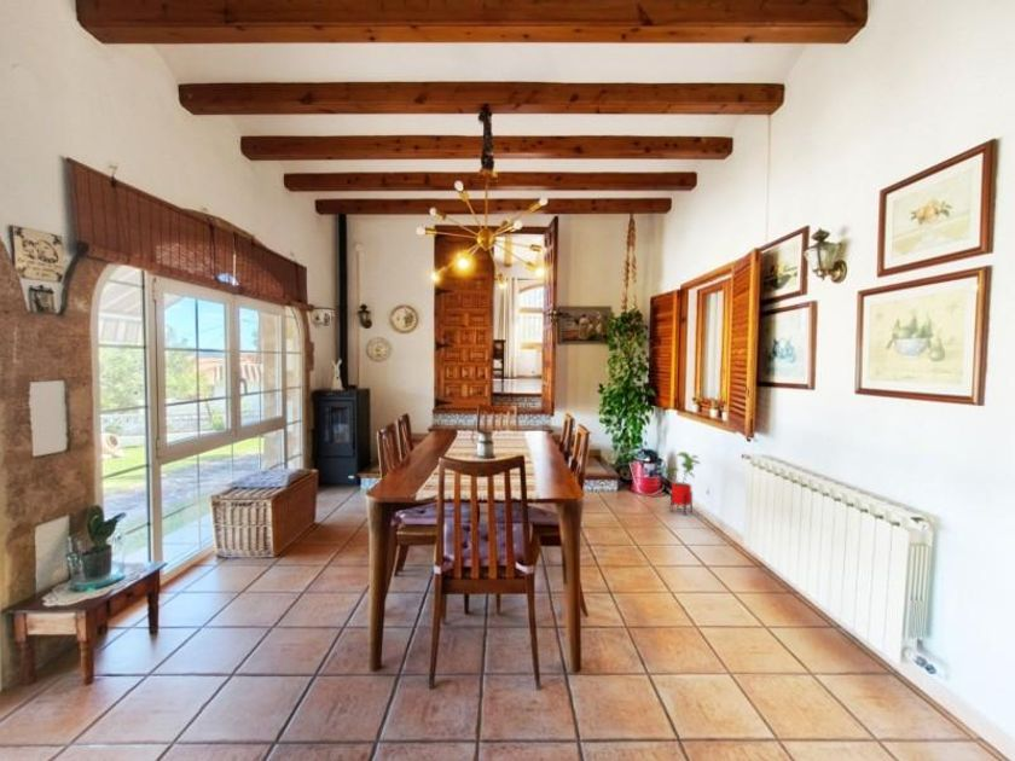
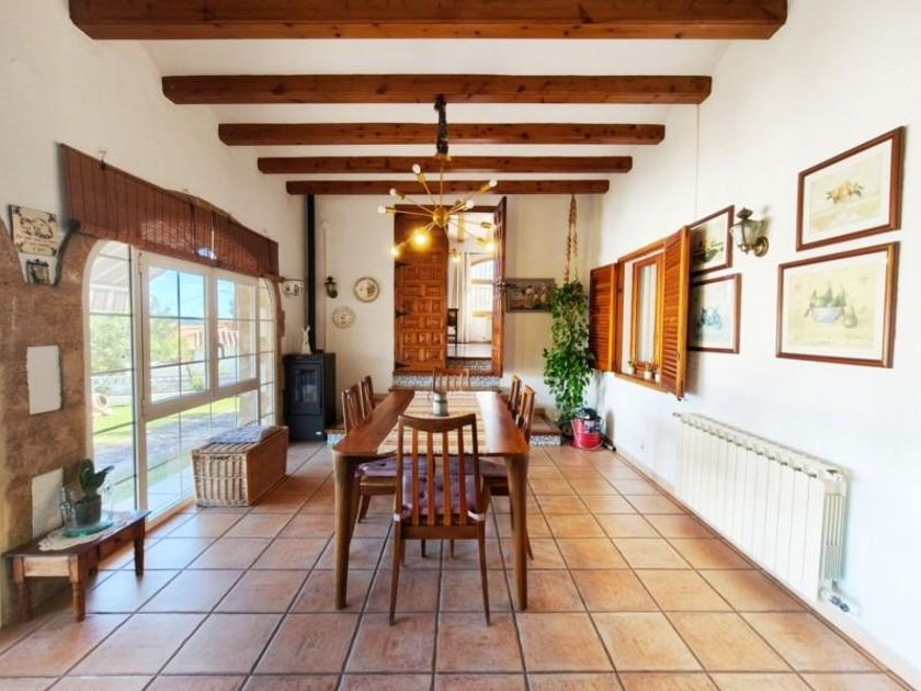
- house plant [659,451,702,517]
